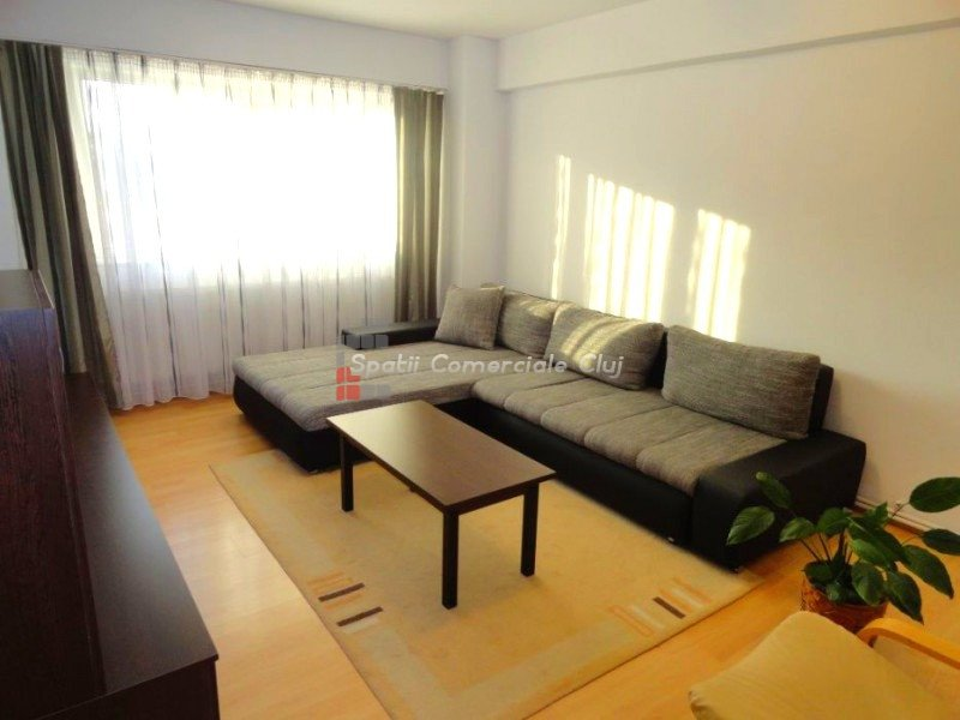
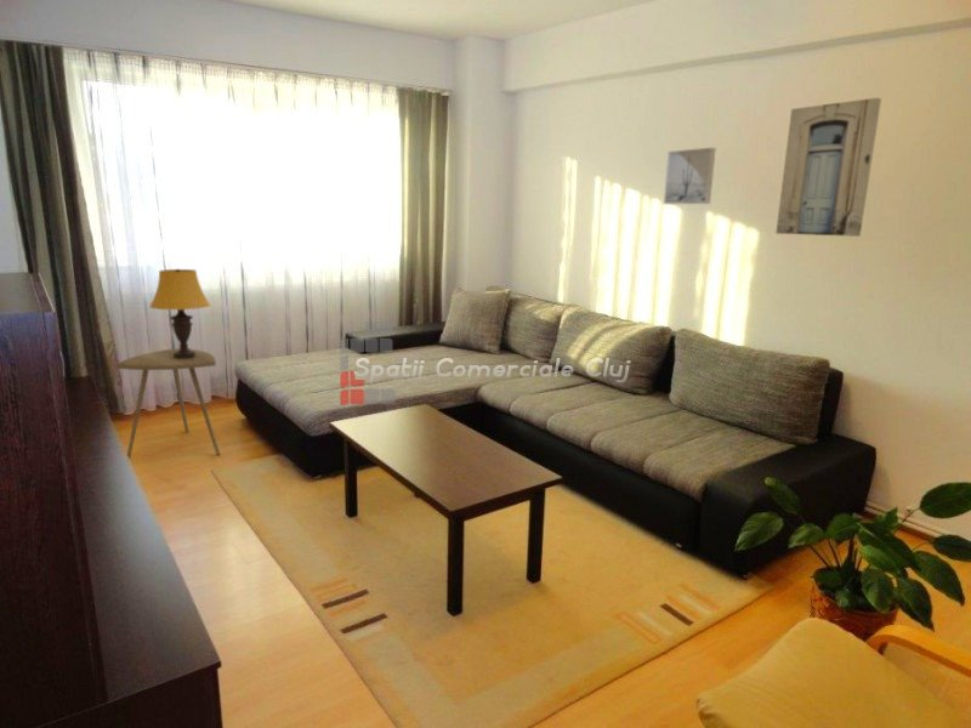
+ table lamp [148,268,212,358]
+ side table [114,347,221,460]
+ wall art [663,147,717,205]
+ wall art [774,97,882,238]
